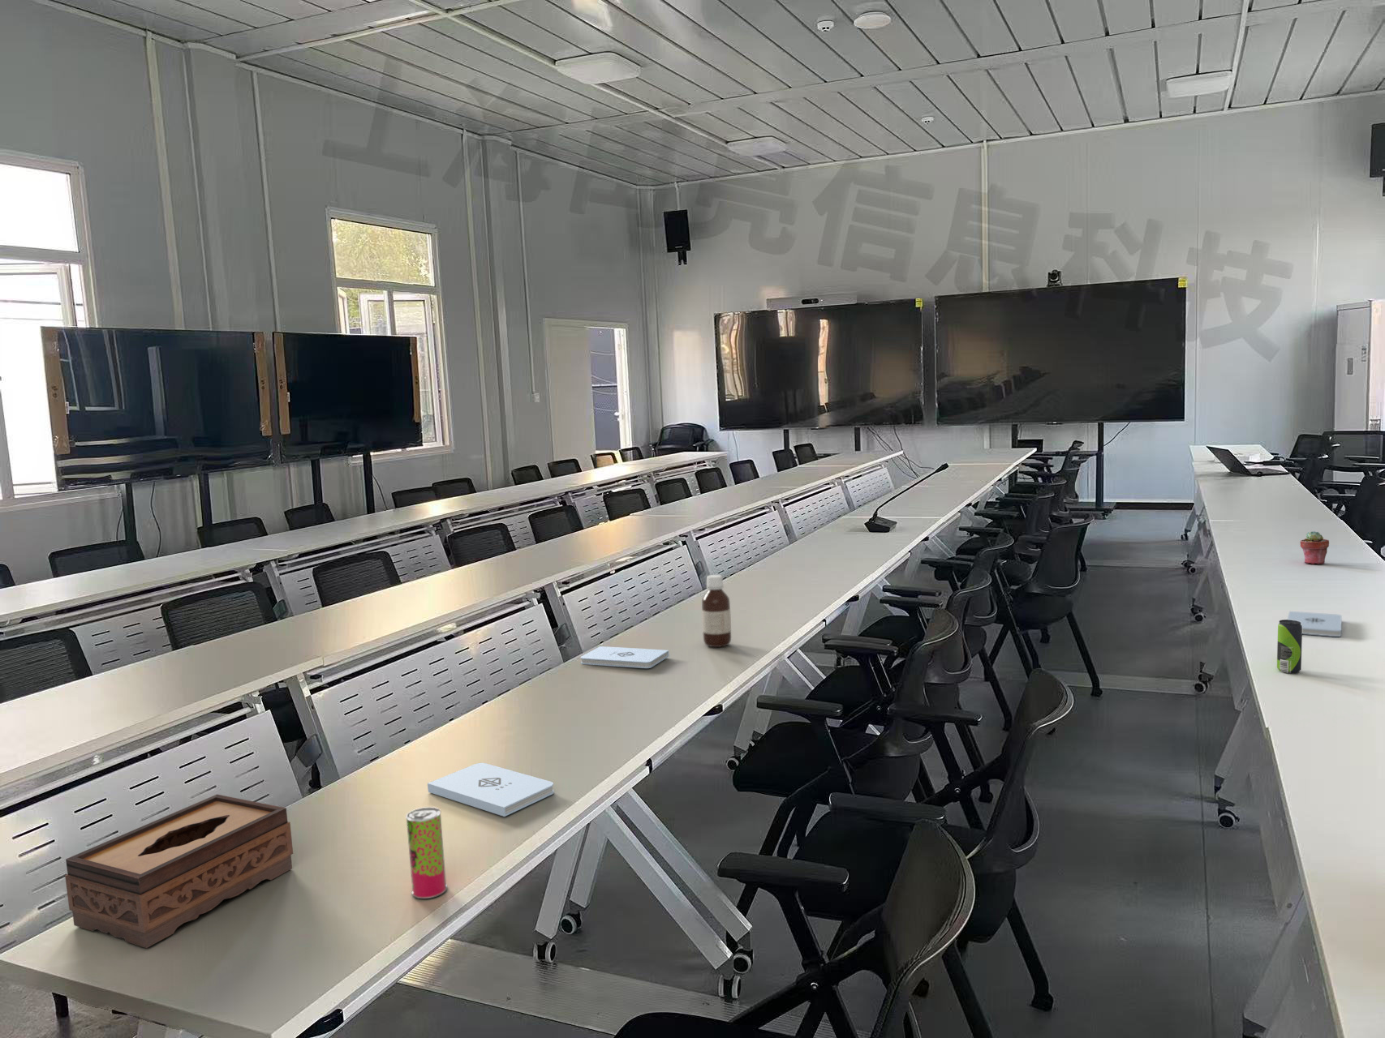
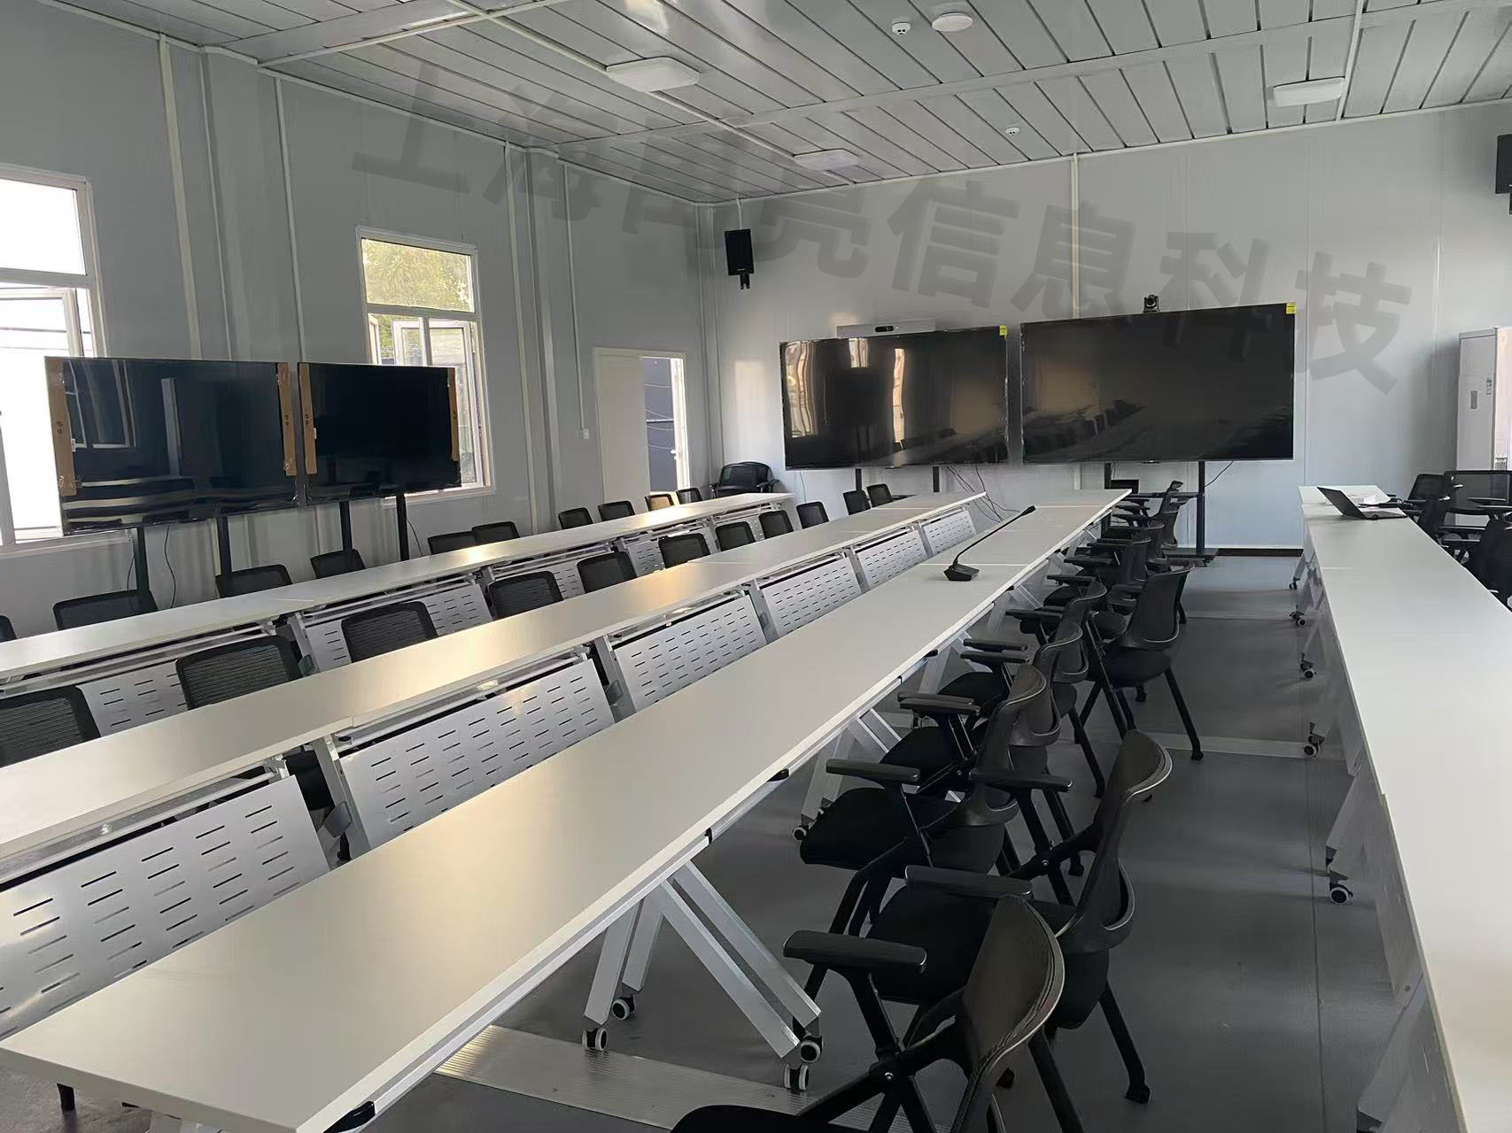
- notepad [426,762,554,818]
- beverage can [405,806,448,900]
- beverage can [1276,618,1303,674]
- notepad [1287,611,1342,638]
- bottle [701,575,732,648]
- tissue box [64,794,293,949]
- notepad [579,645,671,669]
- potted succulent [1299,530,1329,565]
